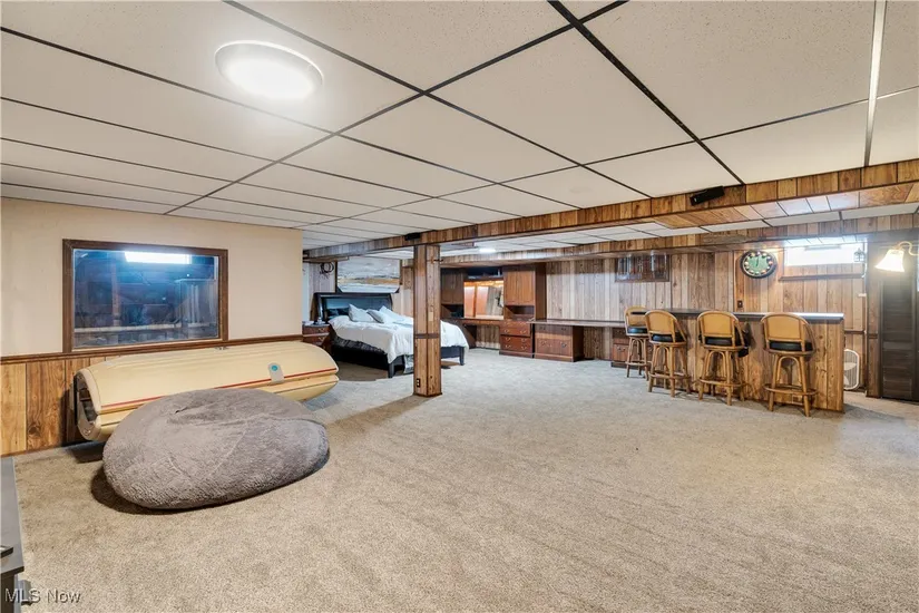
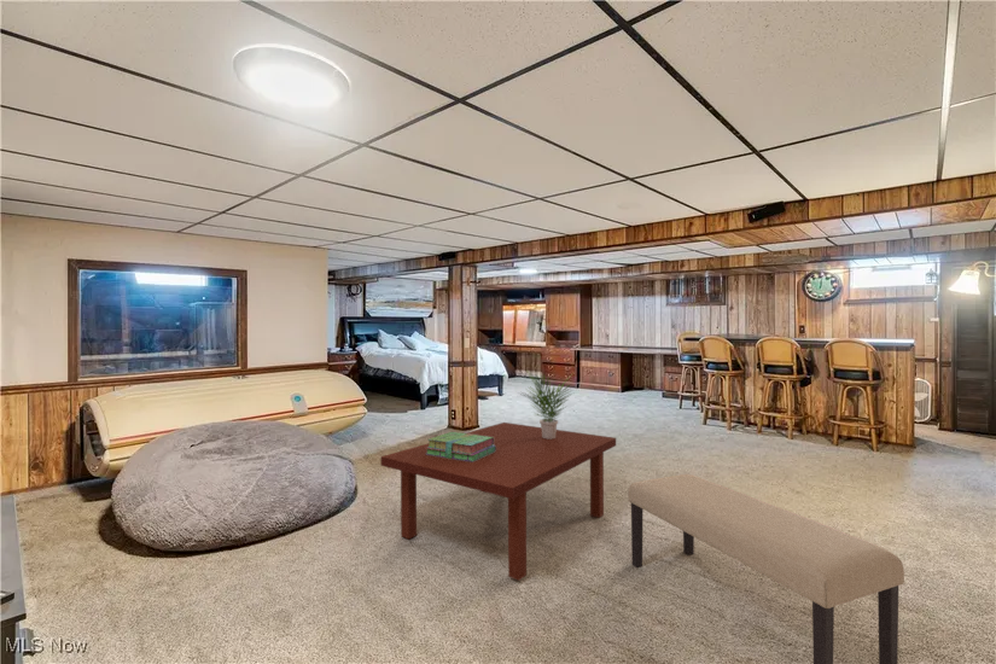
+ bench [627,473,905,664]
+ potted plant [514,368,575,439]
+ coffee table [379,421,617,582]
+ stack of books [426,431,496,461]
